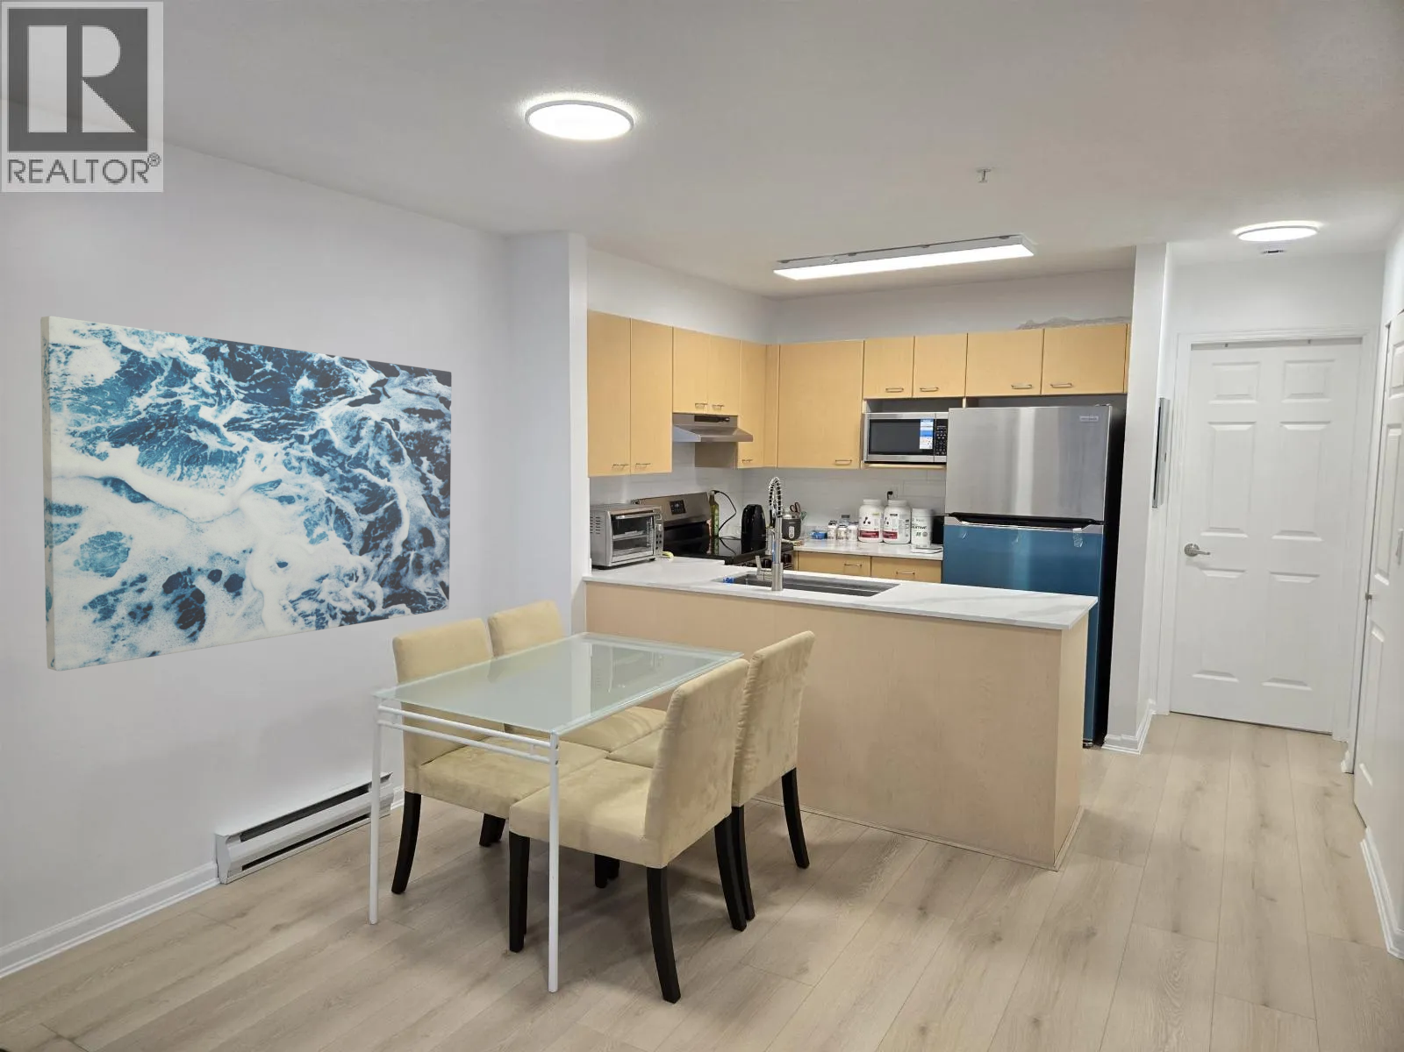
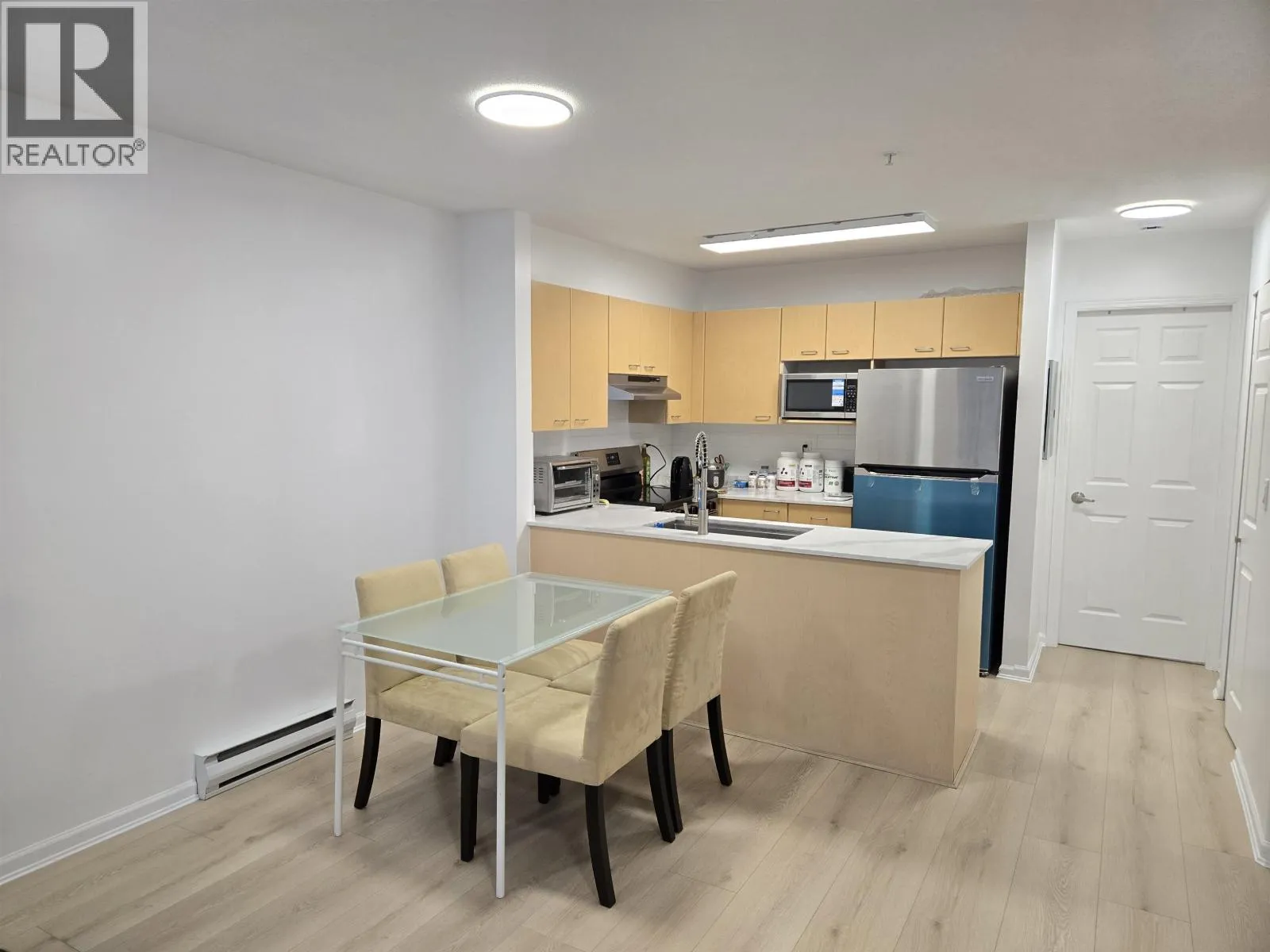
- wall art [40,315,452,672]
